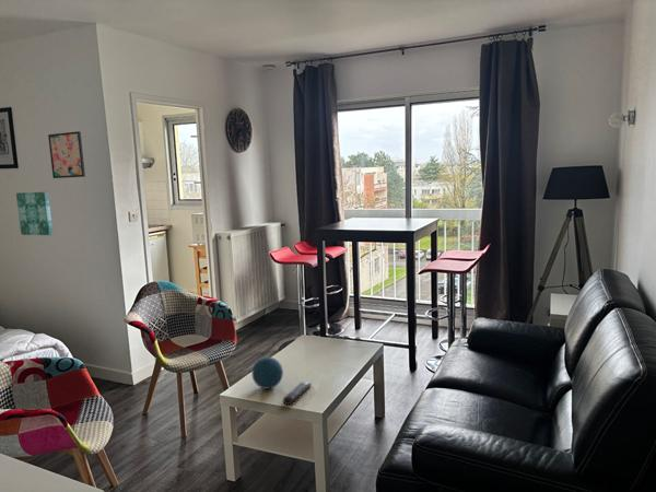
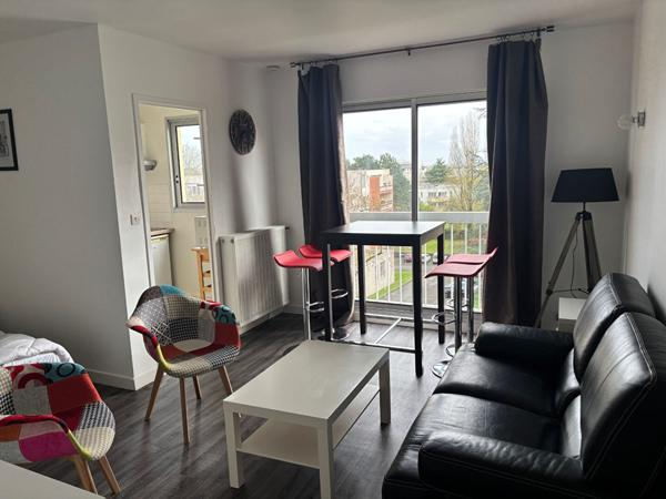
- wall art [47,130,86,179]
- decorative orb [250,356,284,390]
- wall art [15,191,55,236]
- remote control [282,380,313,406]
